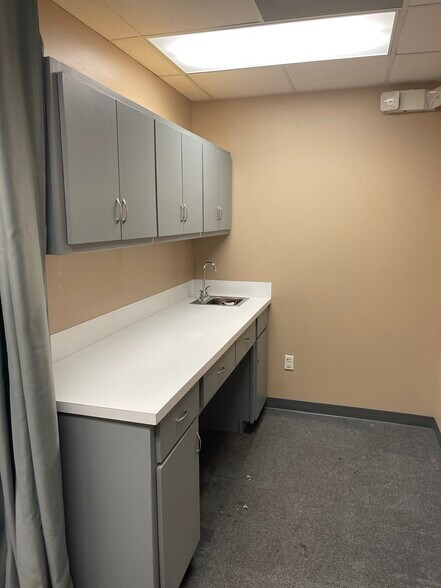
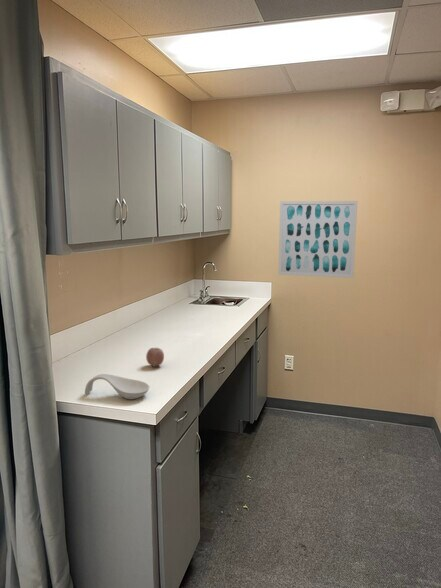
+ spoon rest [84,373,150,400]
+ fruit [145,347,165,368]
+ wall art [277,200,359,279]
